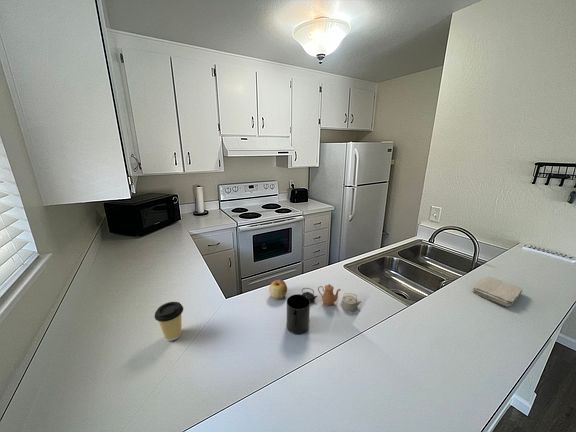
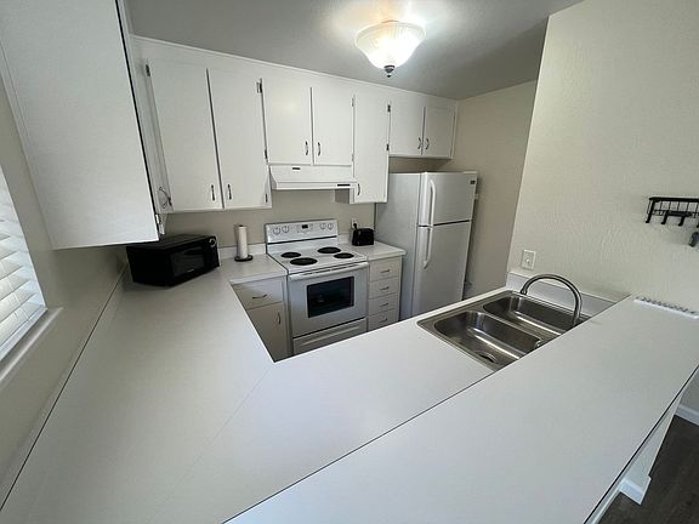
- mug [286,293,311,335]
- washcloth [472,276,524,307]
- apple [268,279,288,300]
- coffee cup [154,301,184,342]
- teapot [301,283,362,313]
